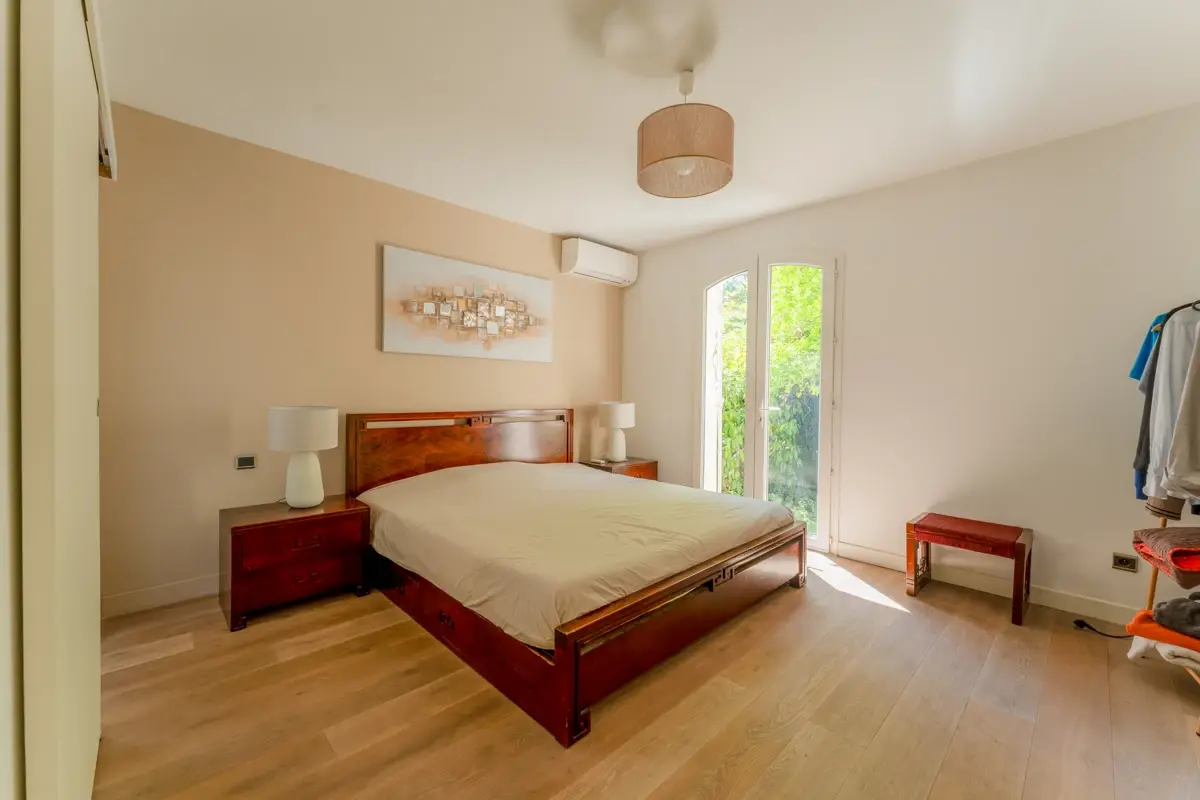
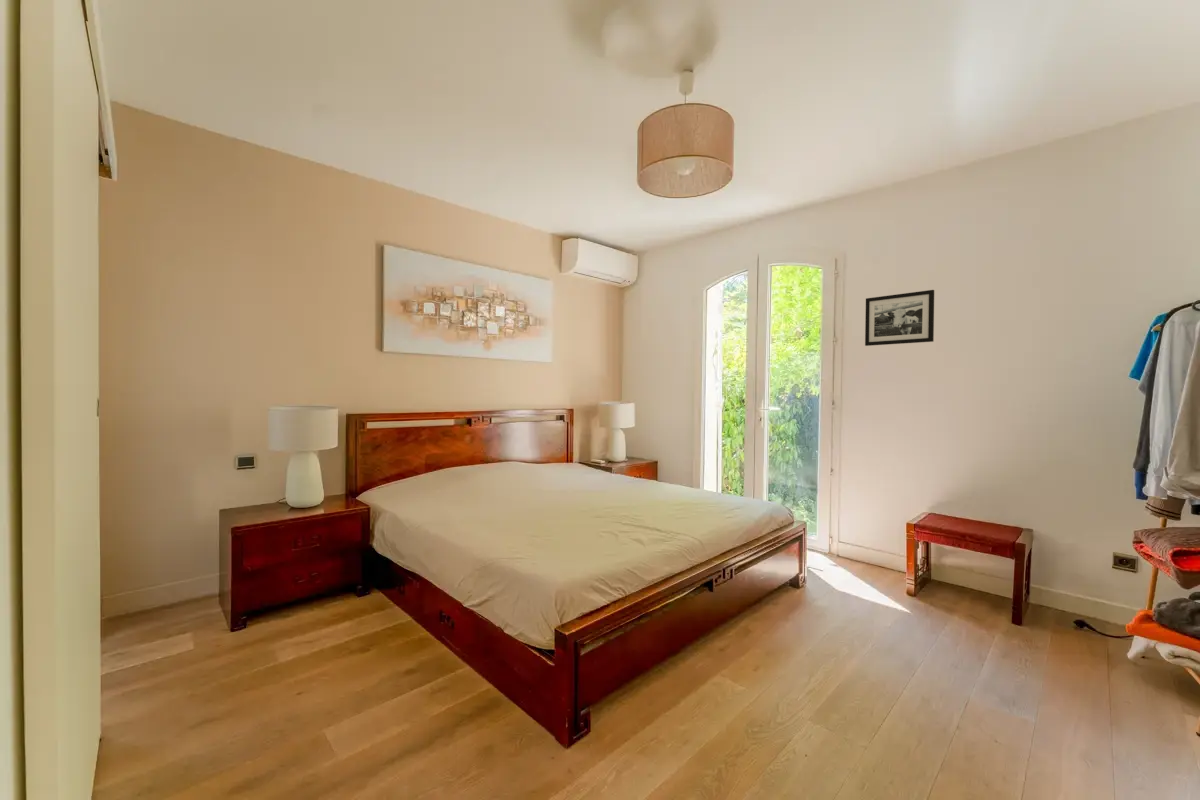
+ picture frame [864,289,935,347]
